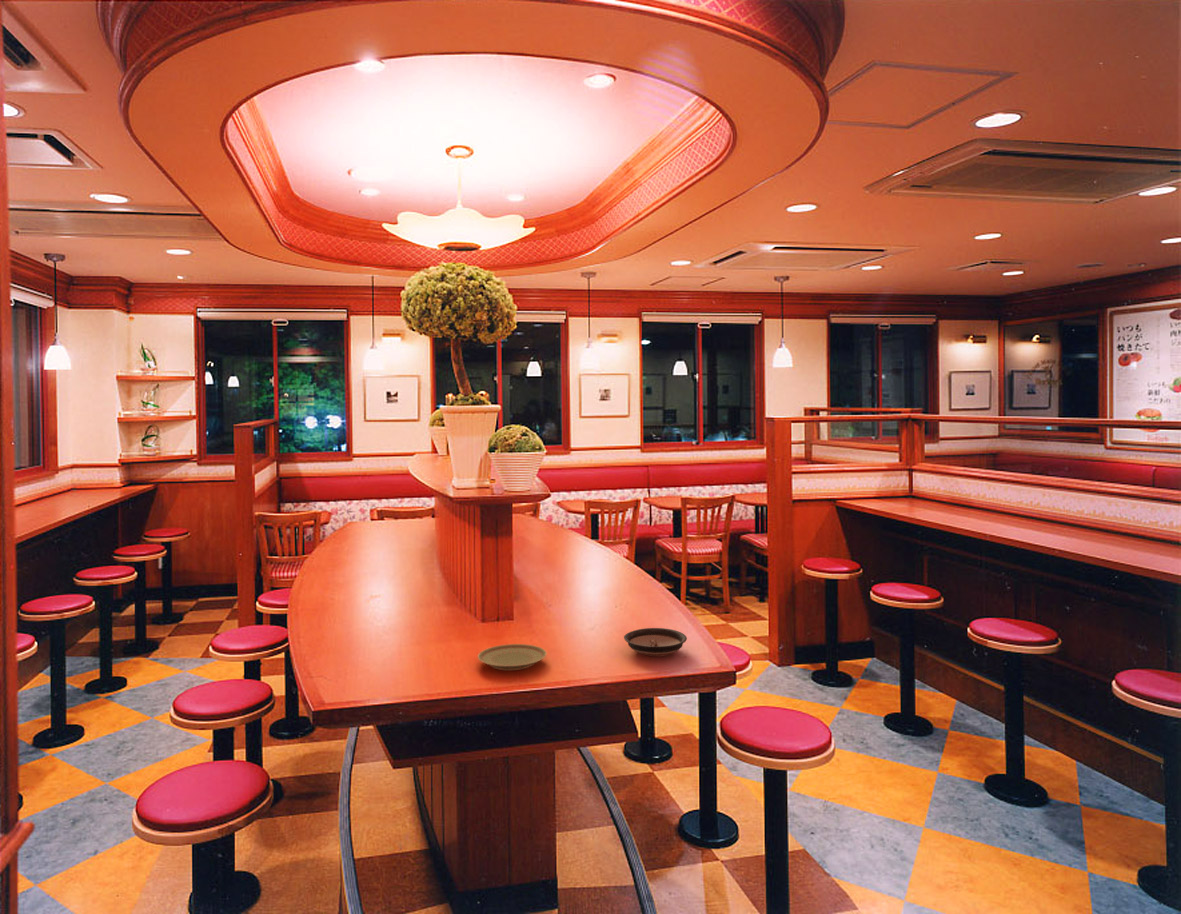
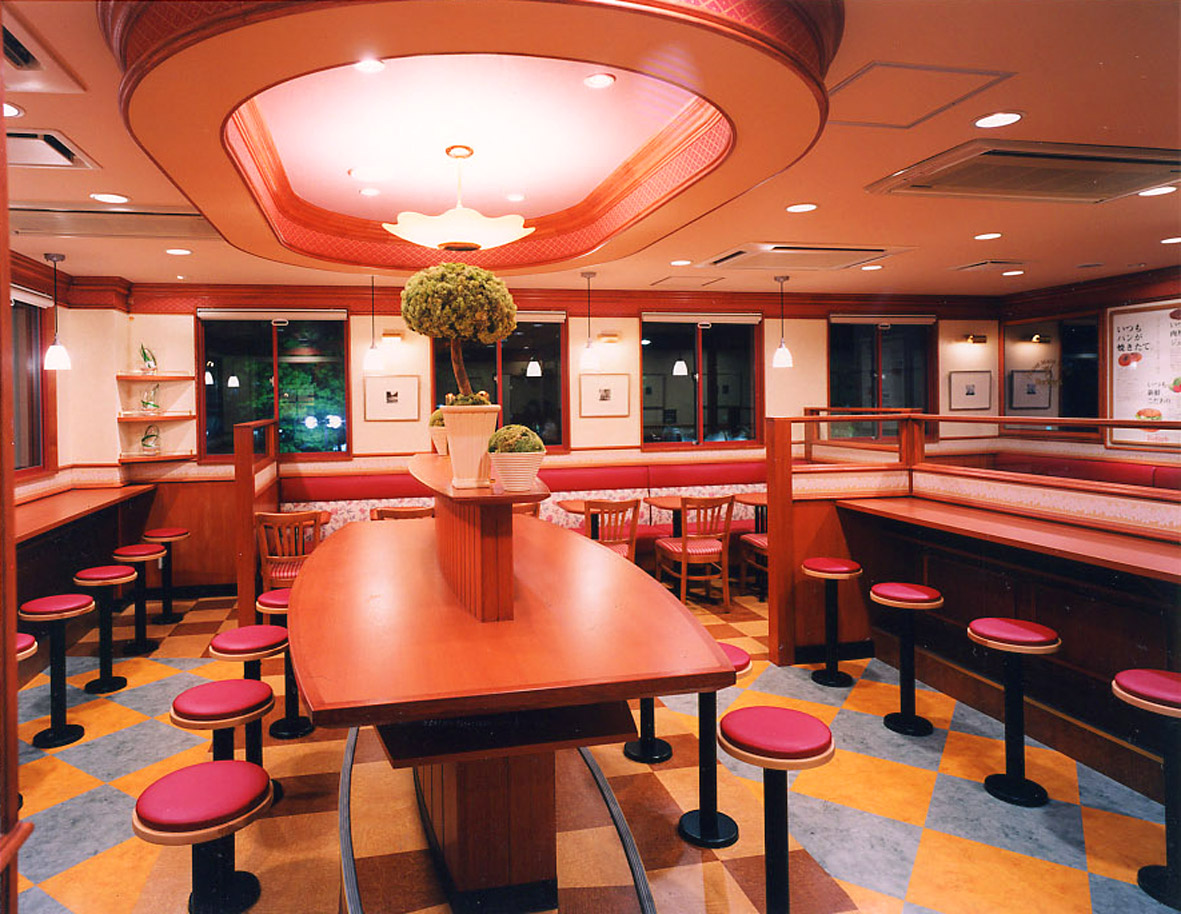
- plate [477,643,548,671]
- saucer [623,627,688,657]
